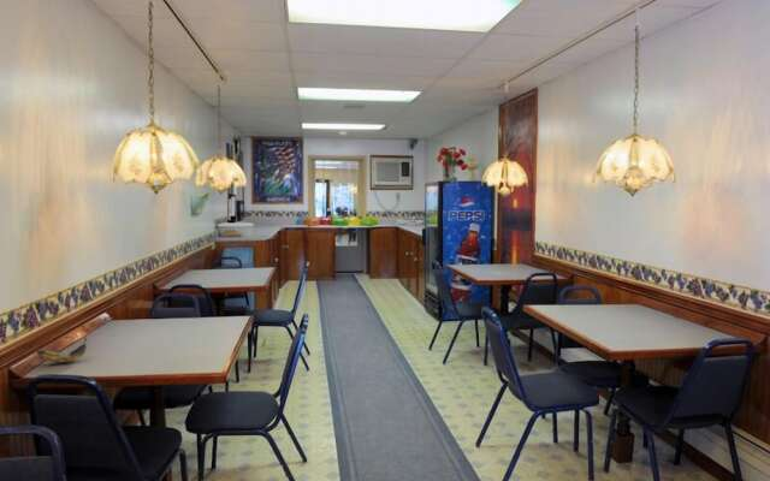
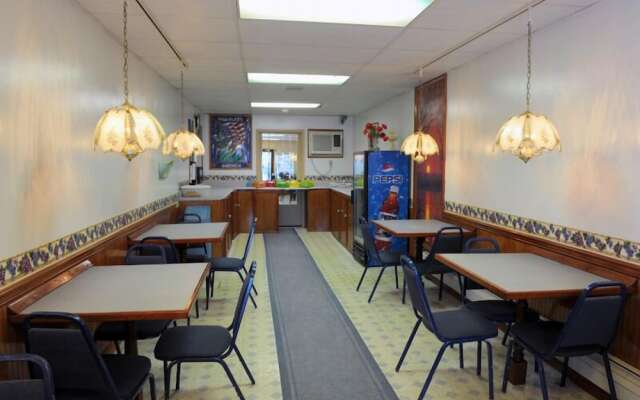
- banana [35,335,89,363]
